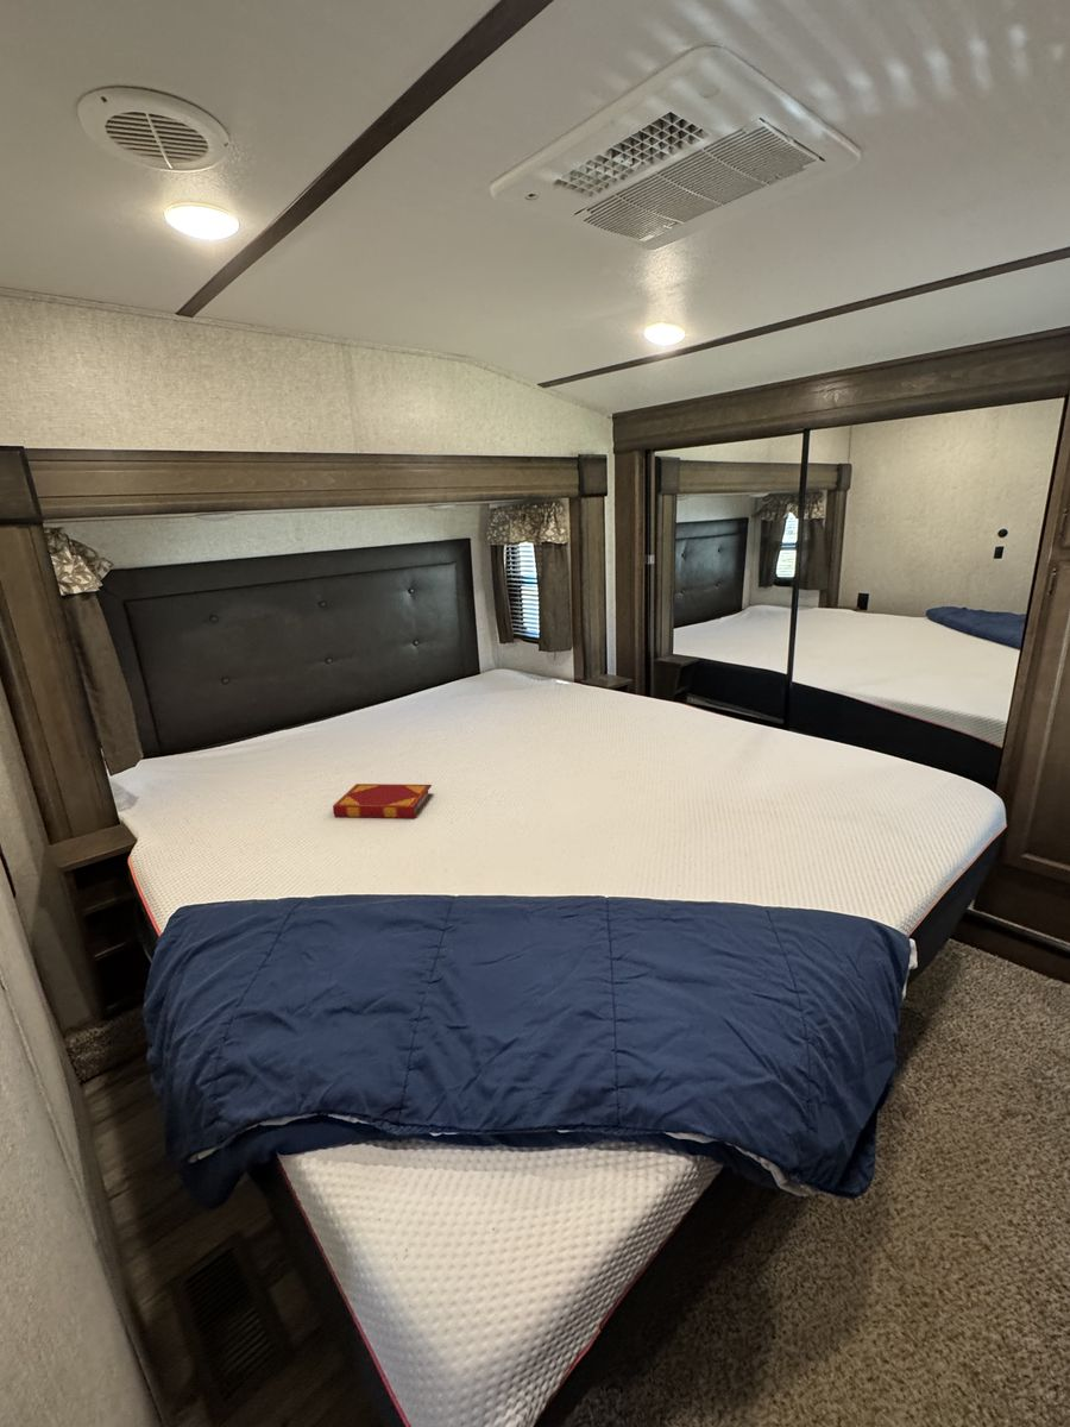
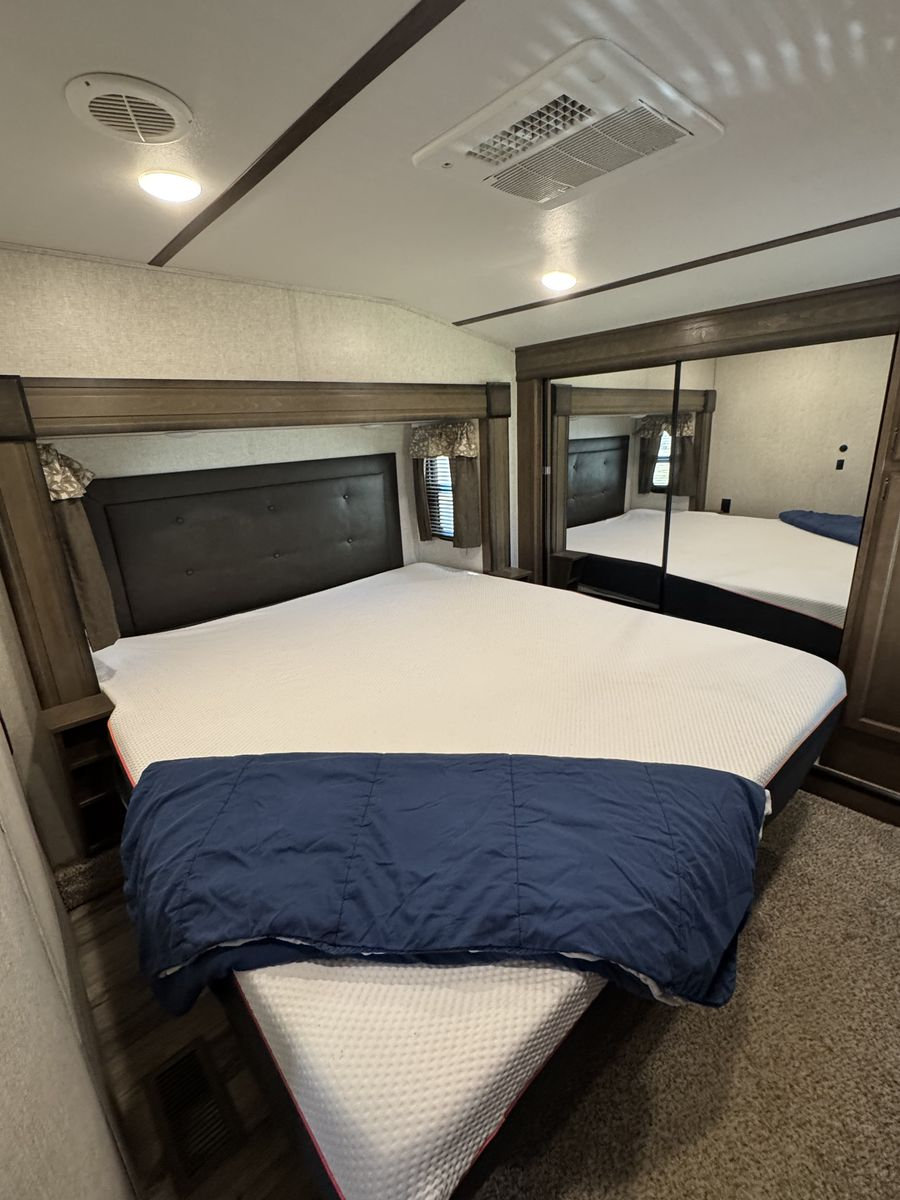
- hardback book [332,782,434,819]
